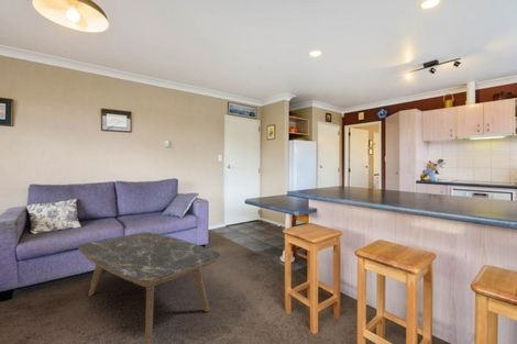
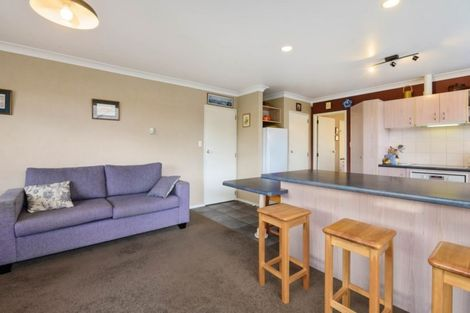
- coffee table [77,231,221,344]
